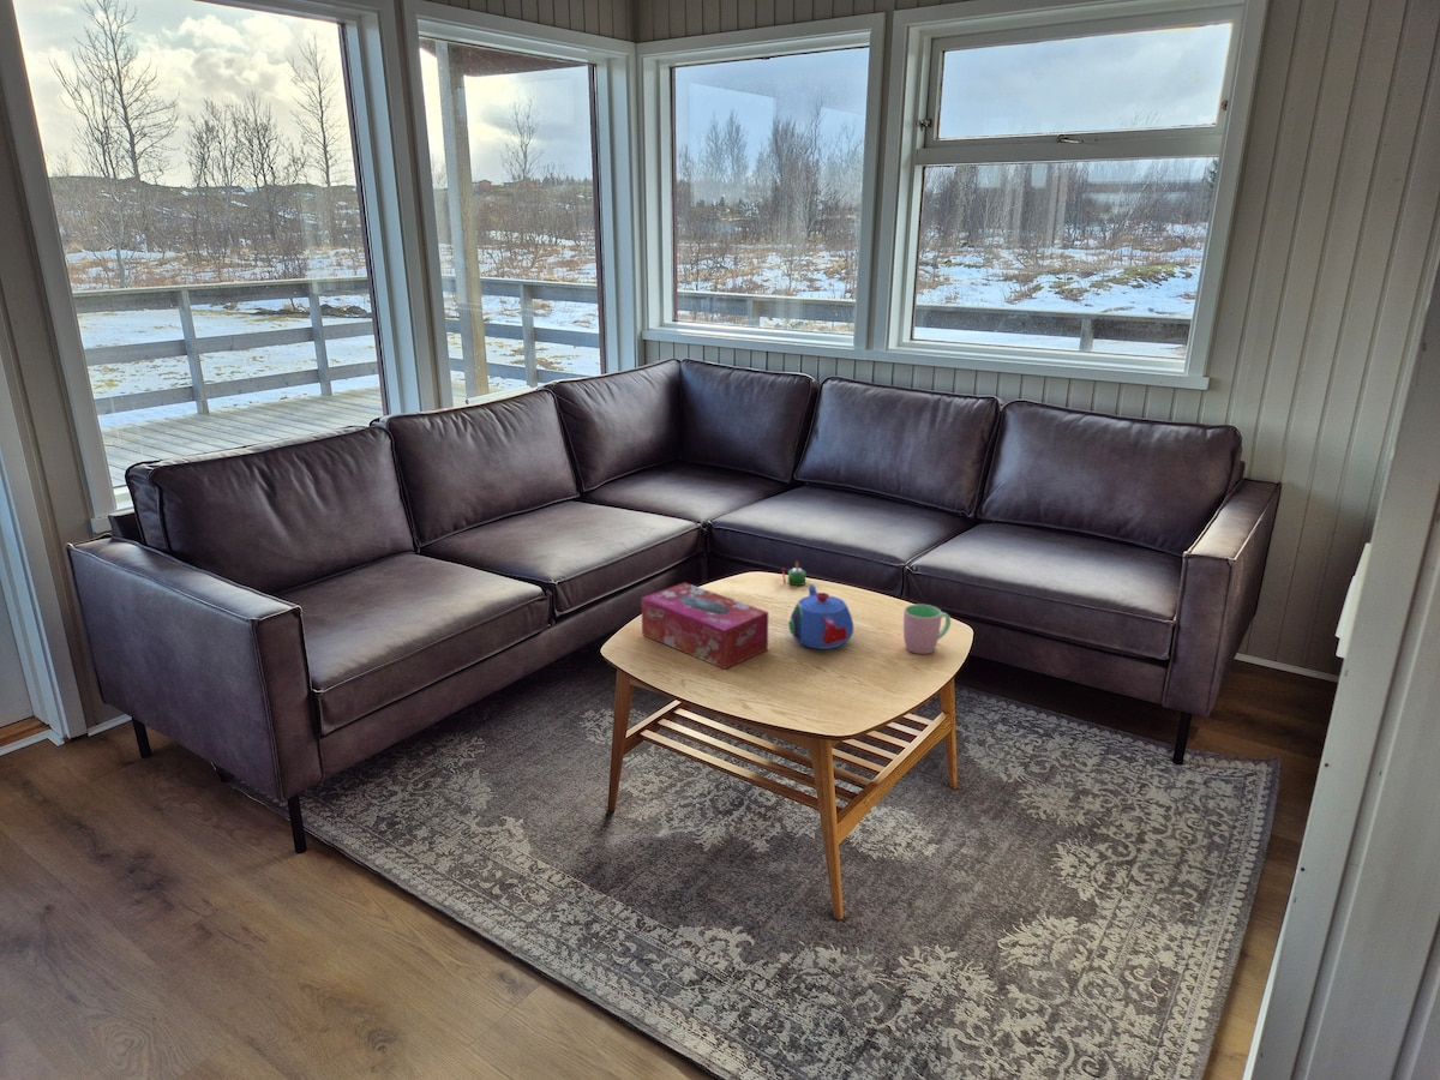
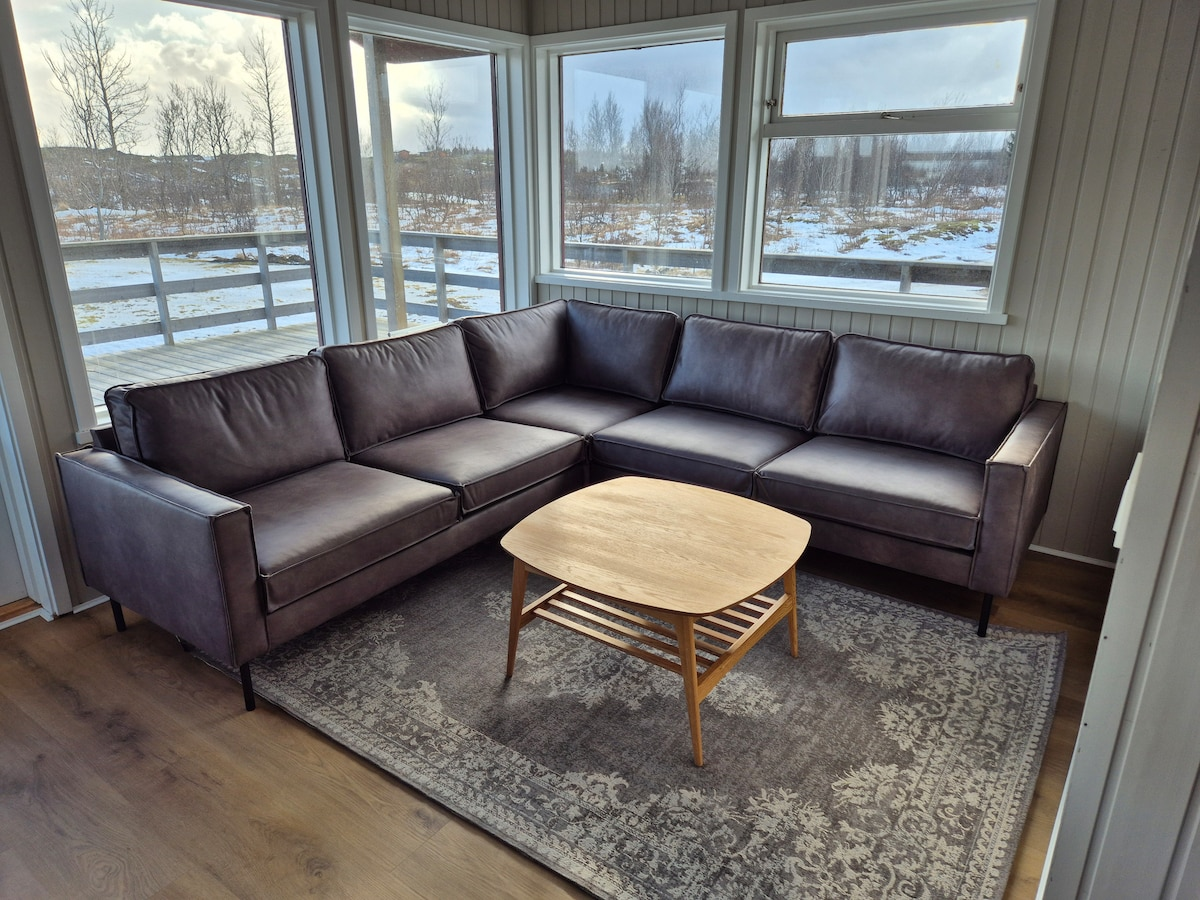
- teapot [788,583,854,650]
- tissue box [640,581,769,671]
- cup [902,604,952,655]
- candle [781,560,806,587]
